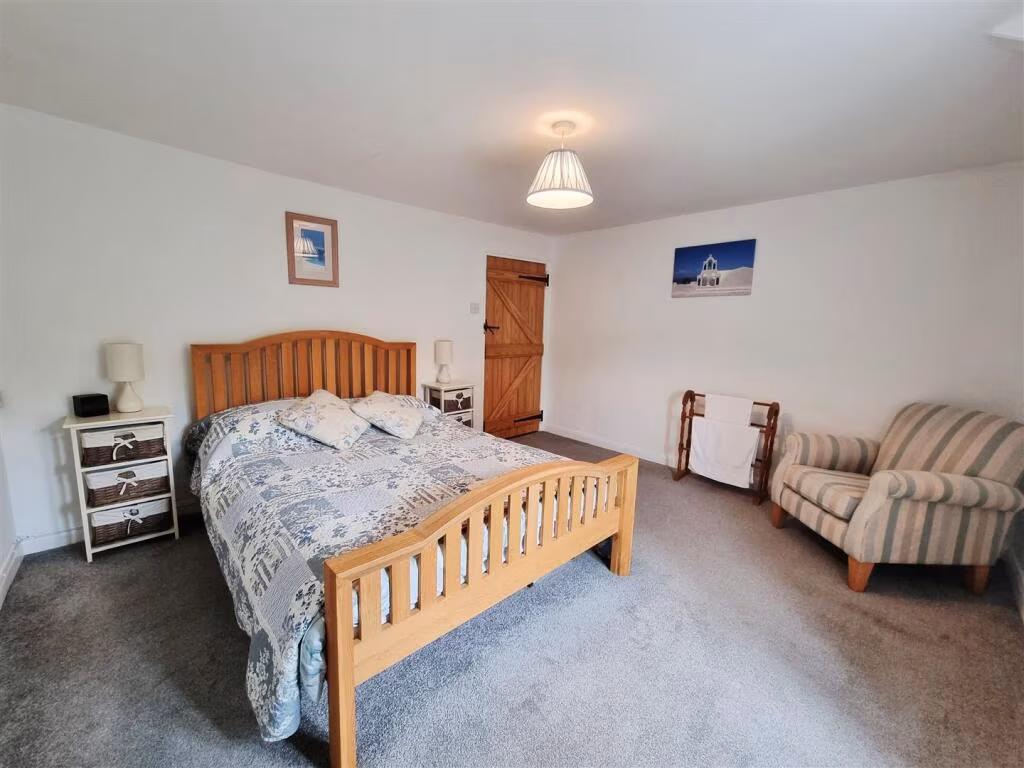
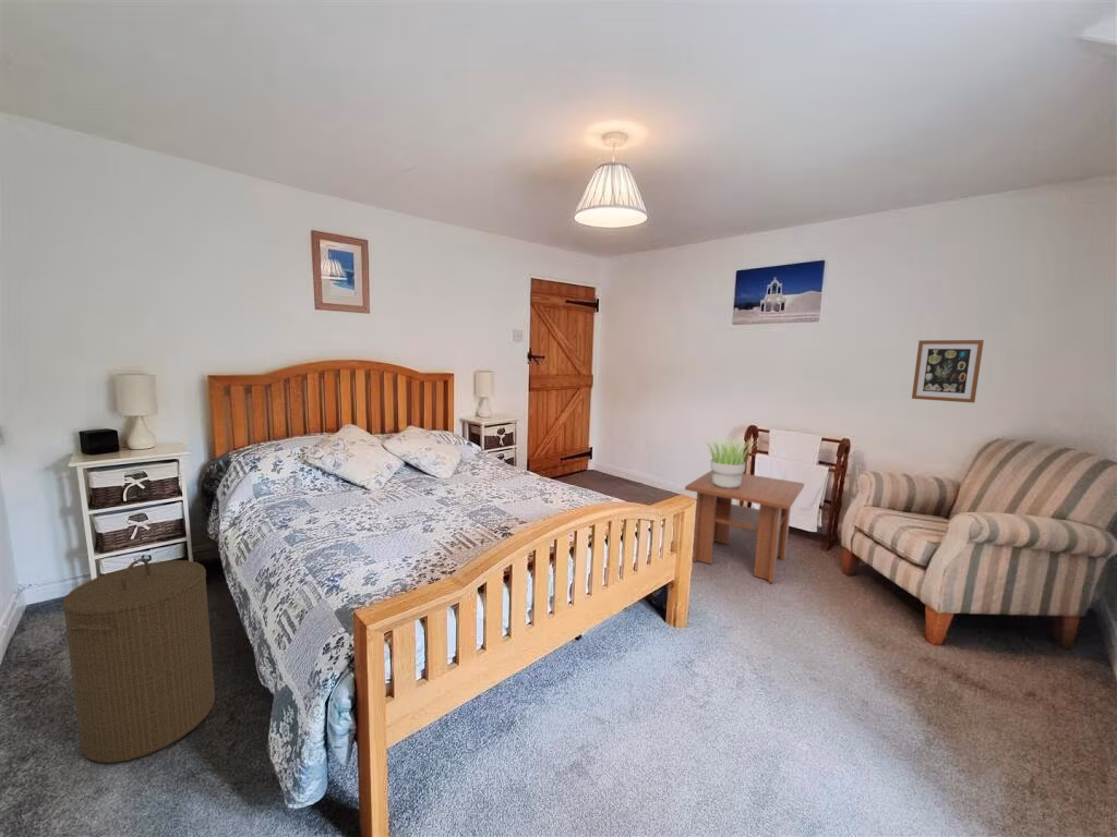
+ coffee table [684,470,805,584]
+ wall art [911,339,985,404]
+ laundry hamper [61,557,216,764]
+ potted plant [704,434,756,488]
